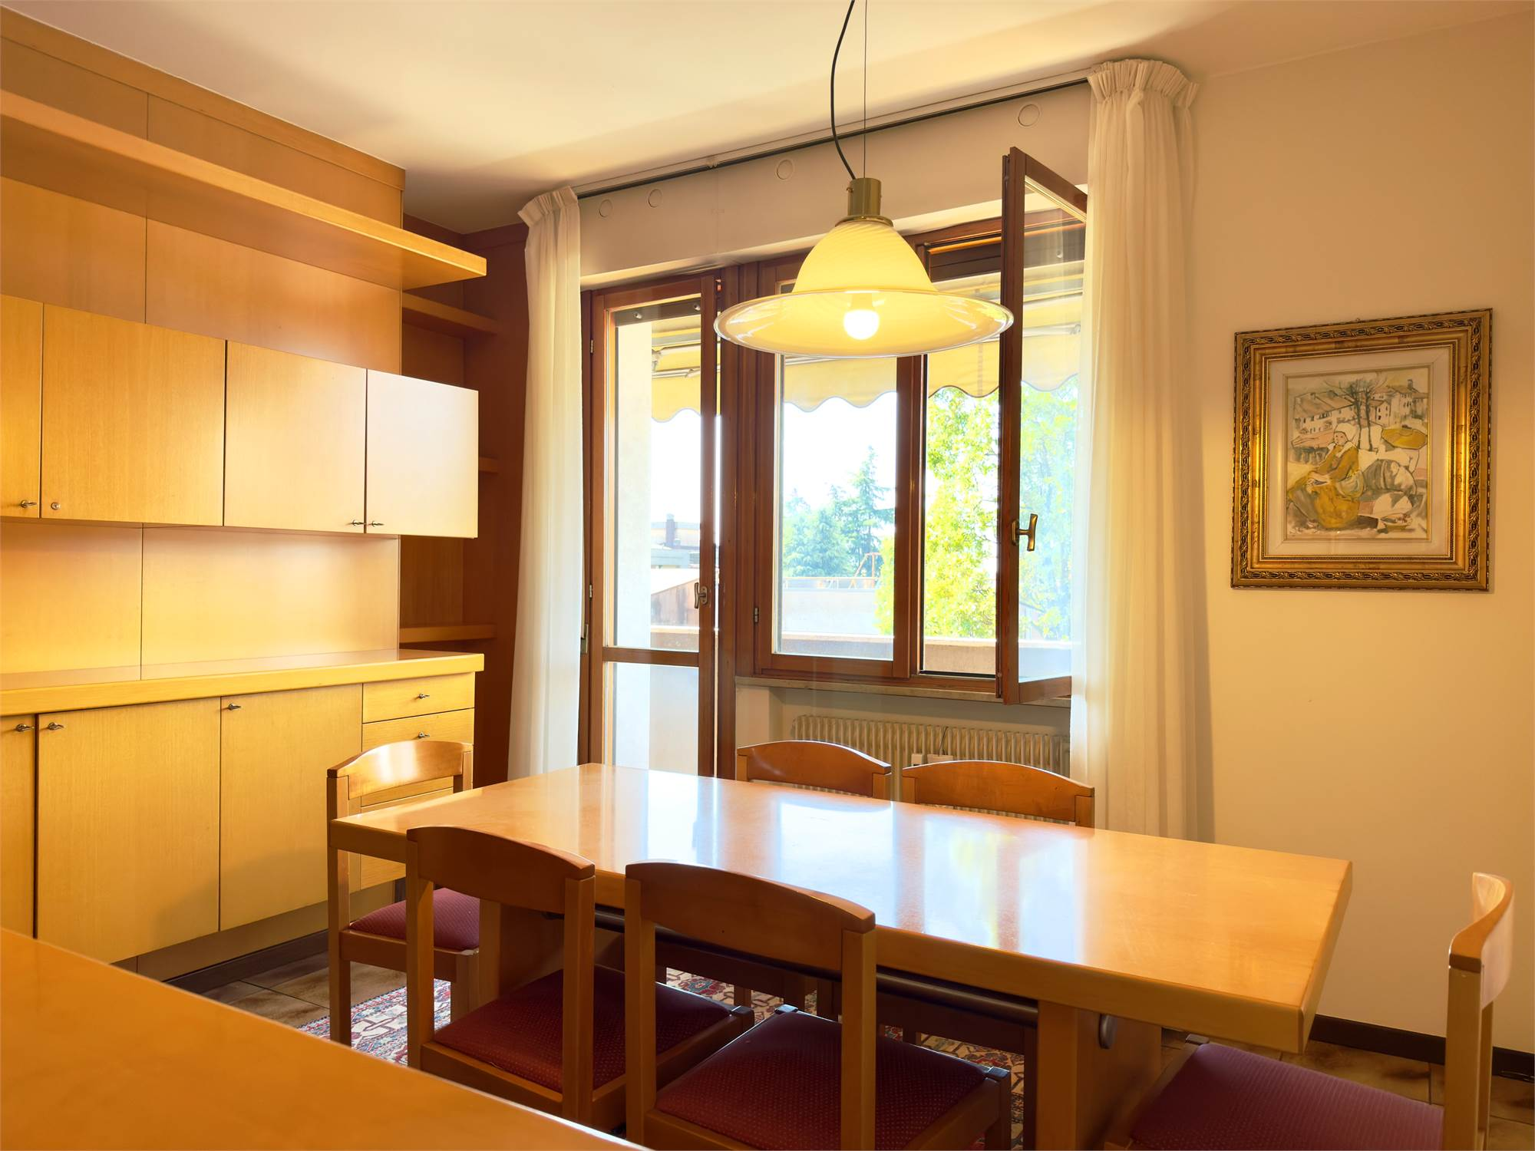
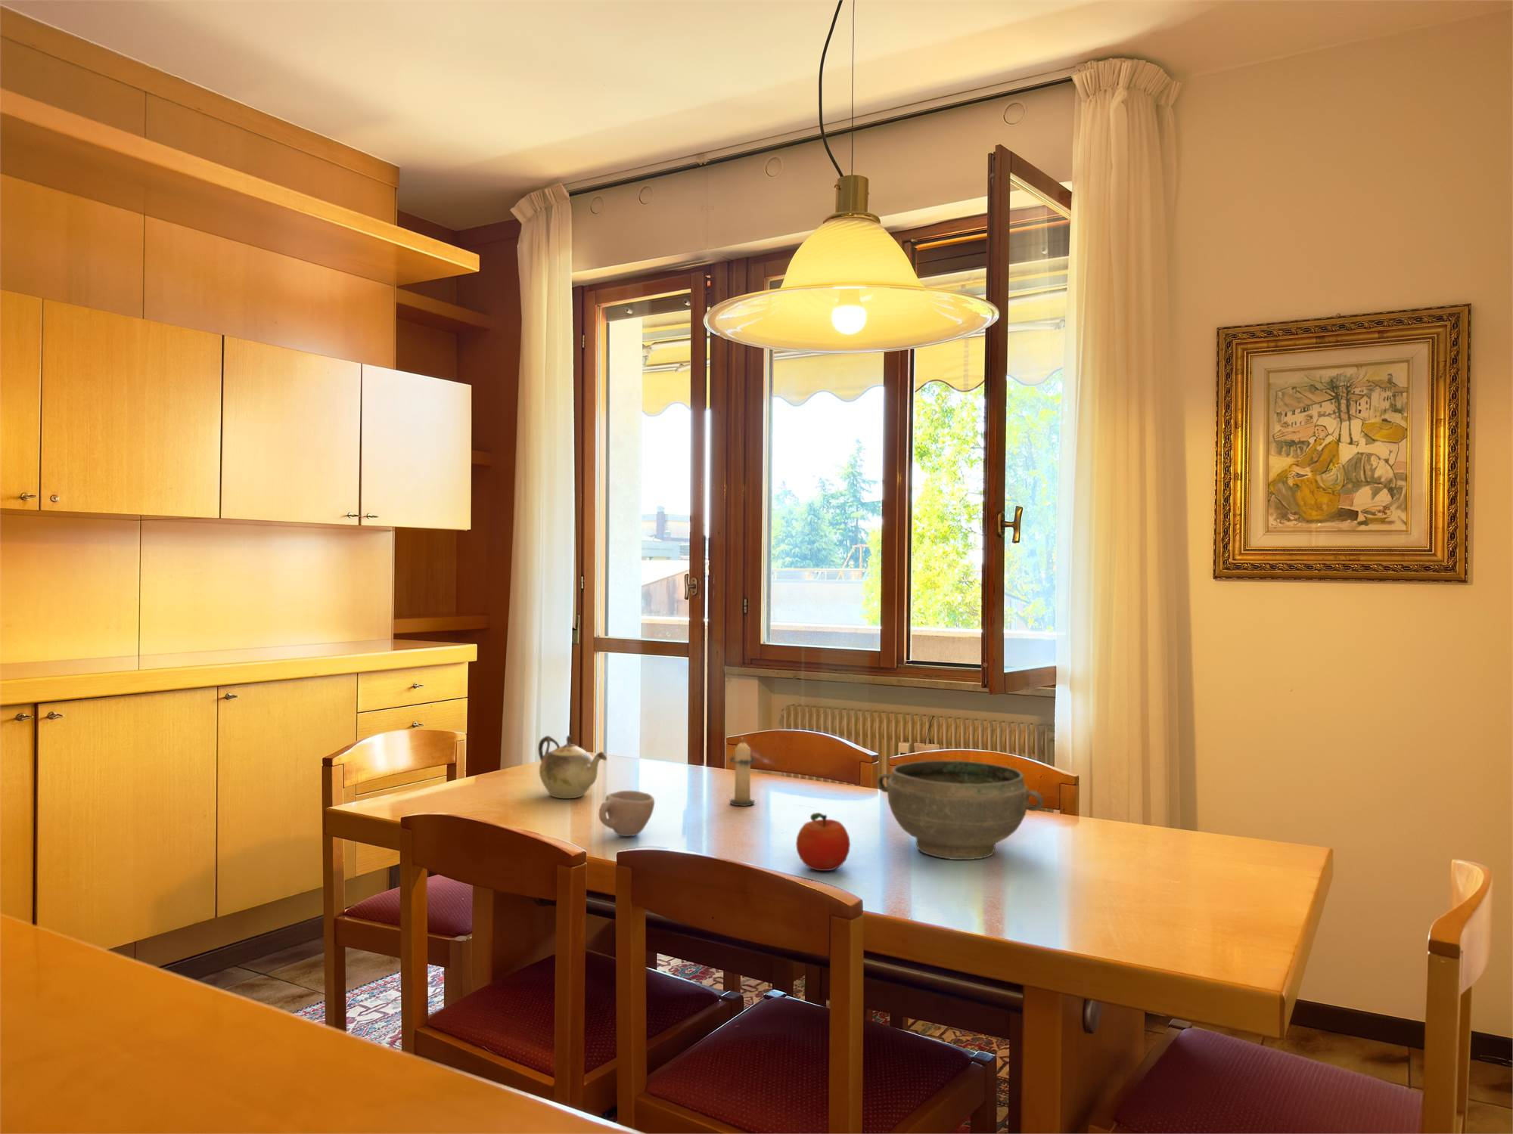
+ fruit [795,812,851,872]
+ bowl [877,760,1044,860]
+ teapot [537,735,608,799]
+ cup [598,790,655,837]
+ candle [728,737,758,806]
